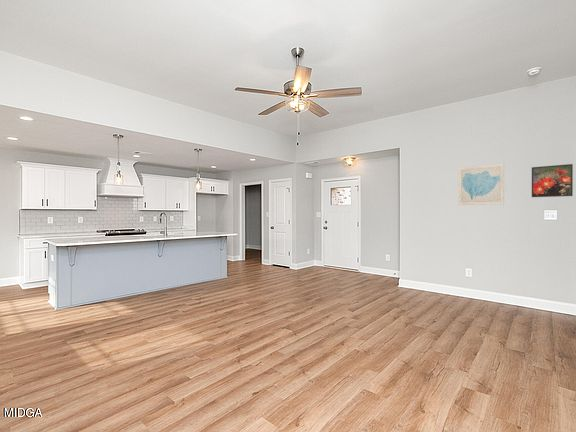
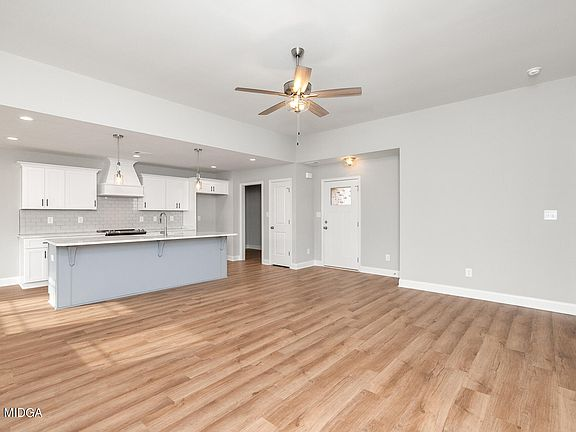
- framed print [531,163,574,198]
- wall art [457,163,505,206]
